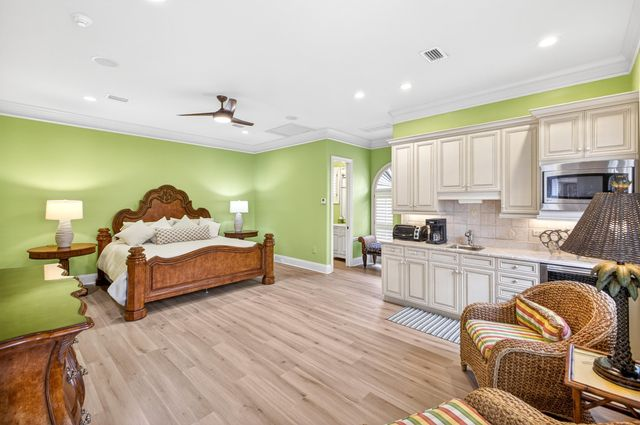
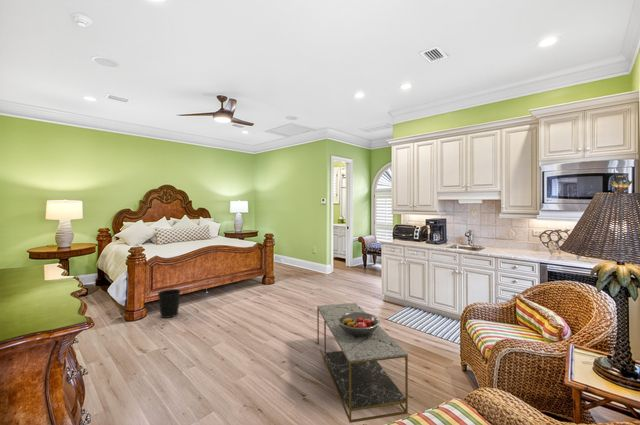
+ coffee table [316,302,409,424]
+ fruit bowl [337,312,381,336]
+ wastebasket [157,288,182,319]
